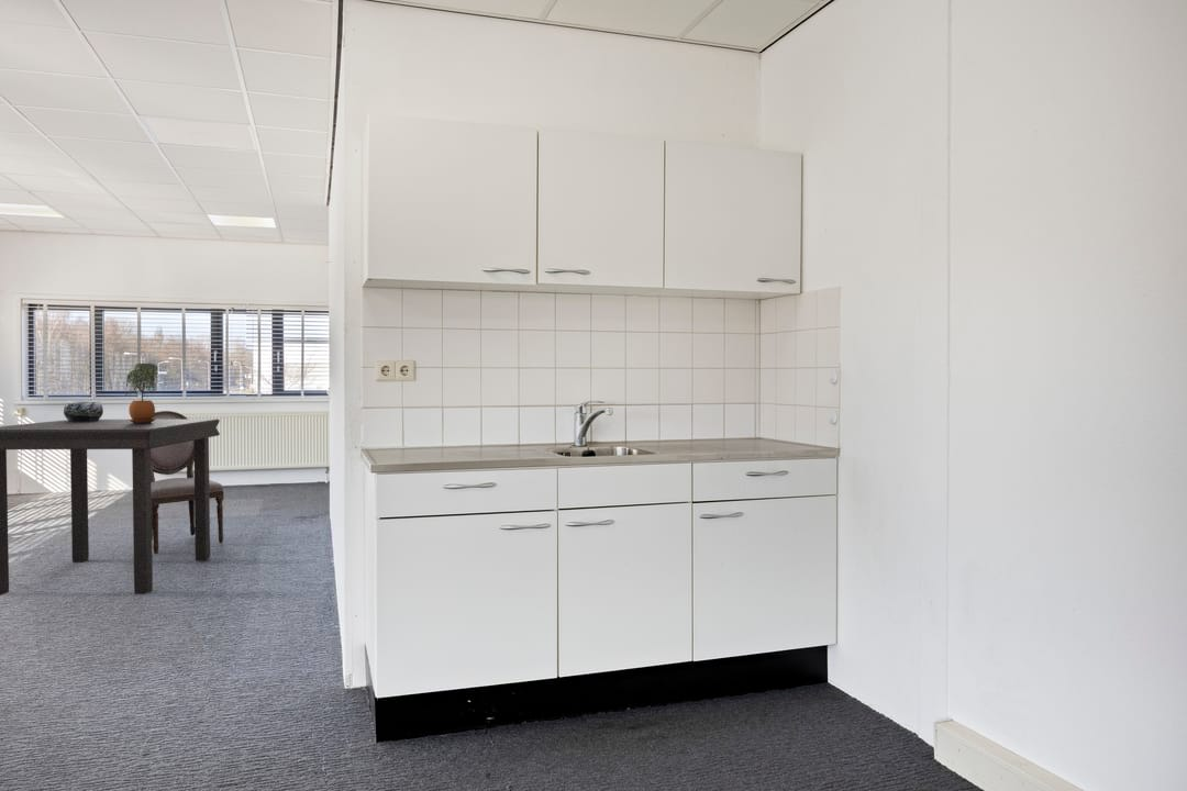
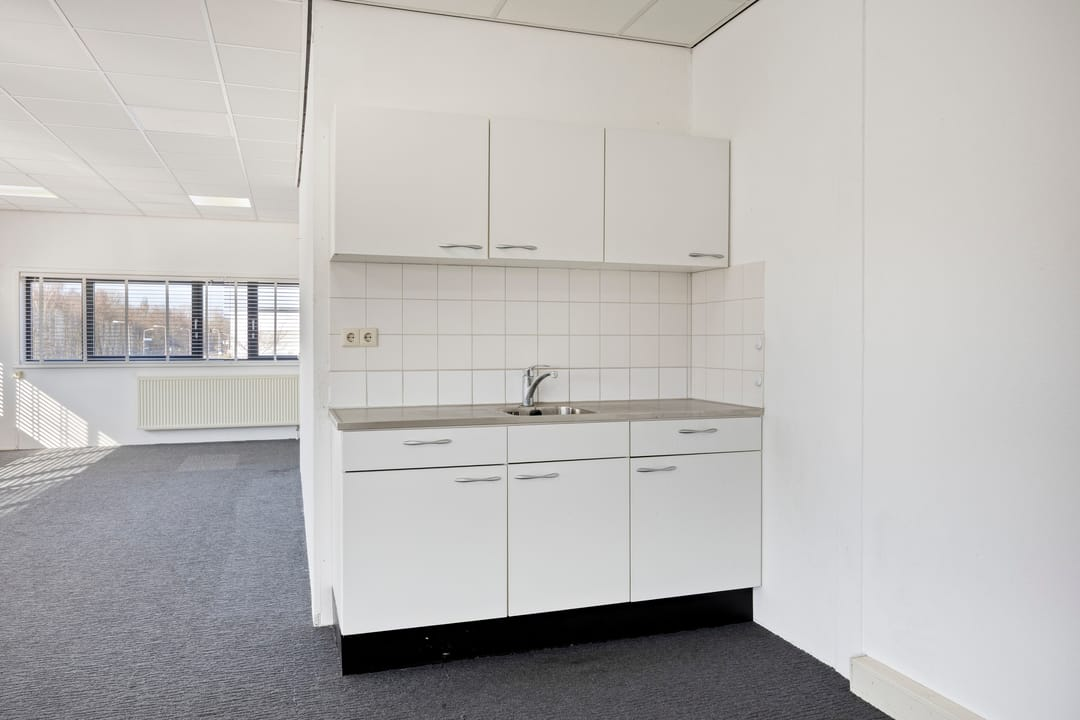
- potted plant [124,363,159,424]
- dining chair [151,410,224,555]
- decorative bowl [63,400,104,422]
- dining table [0,419,221,597]
